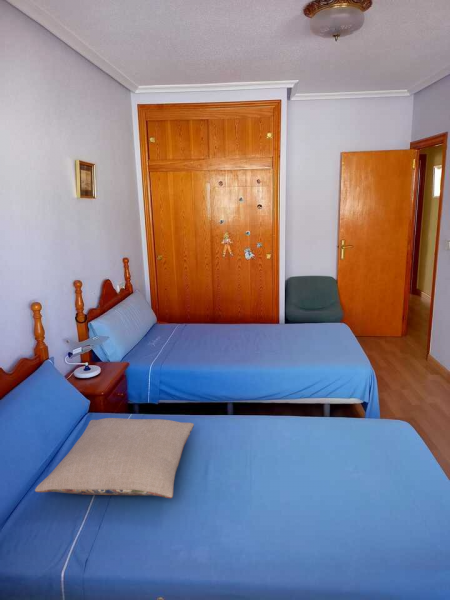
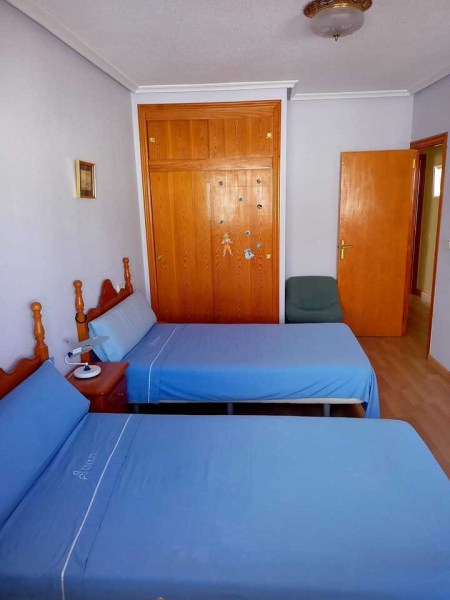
- pillow [34,417,195,499]
